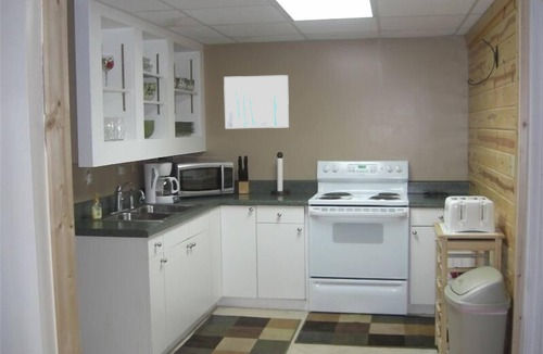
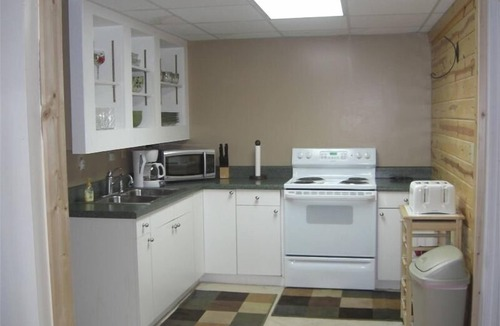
- wall art [223,74,290,129]
